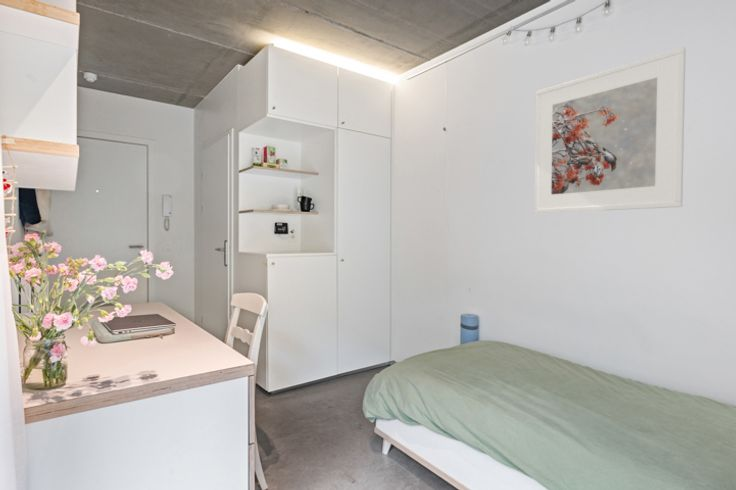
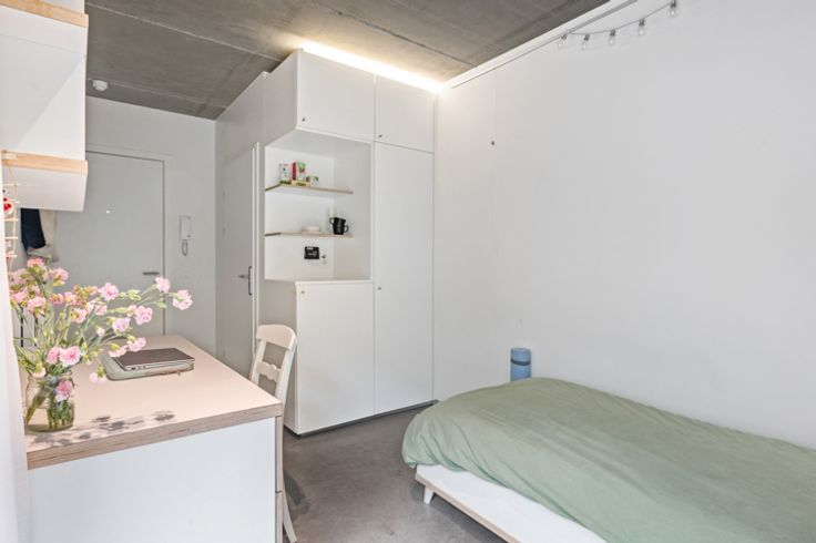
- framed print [533,46,687,215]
